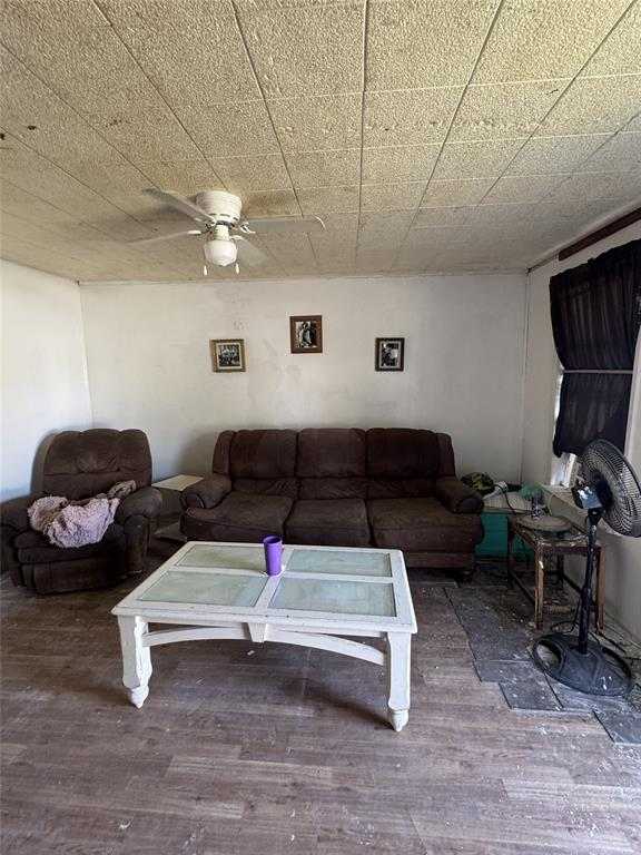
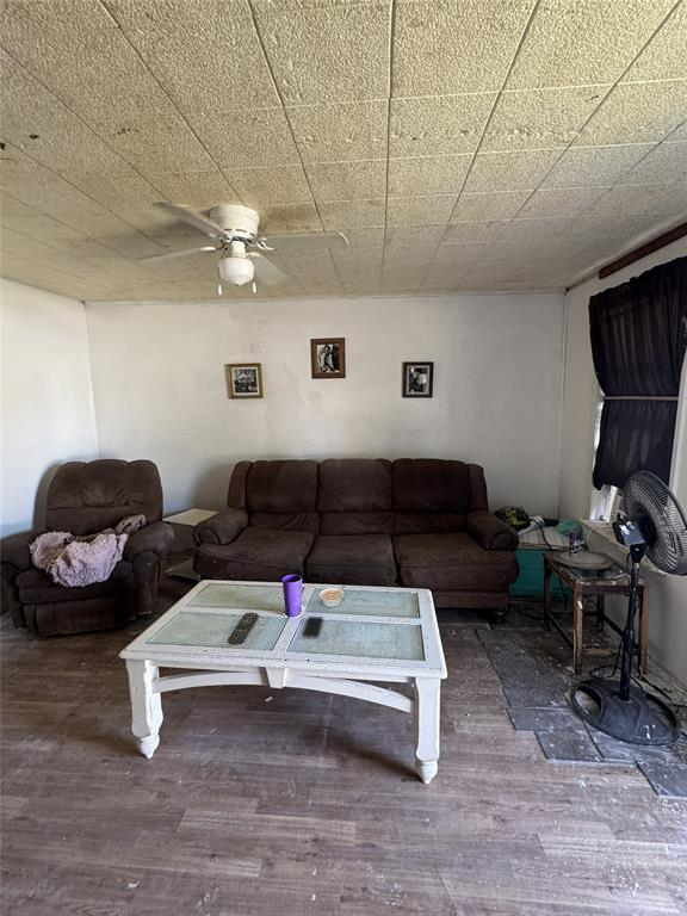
+ legume [318,584,346,608]
+ remote control [227,612,259,645]
+ smartphone [301,615,324,639]
